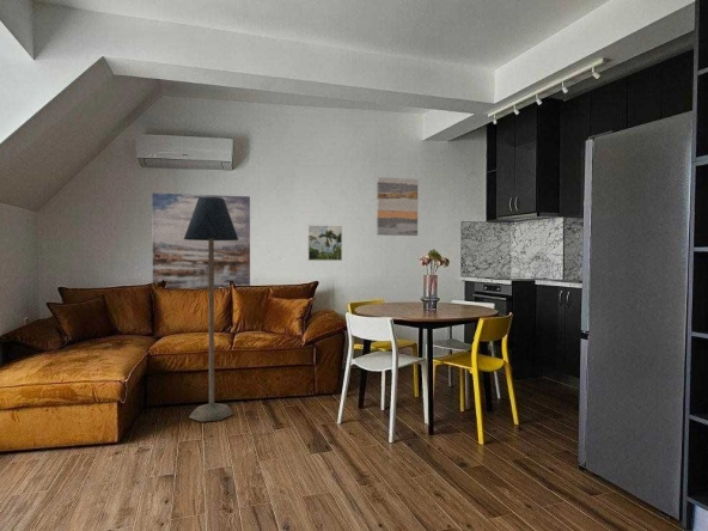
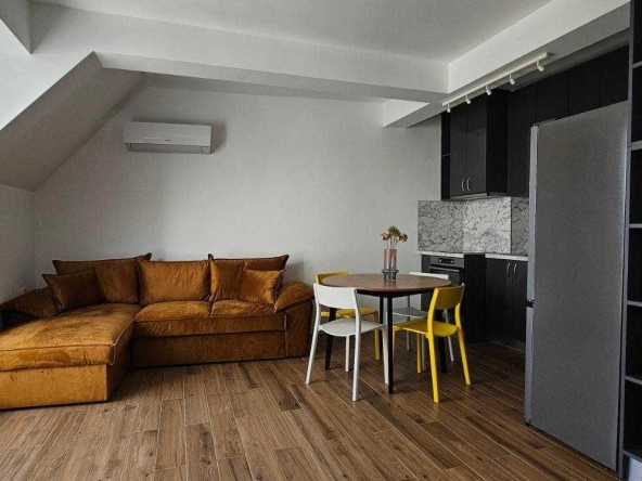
- wall art [151,191,251,289]
- floor lamp [184,197,238,423]
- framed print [306,225,343,262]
- wall art [376,176,419,237]
